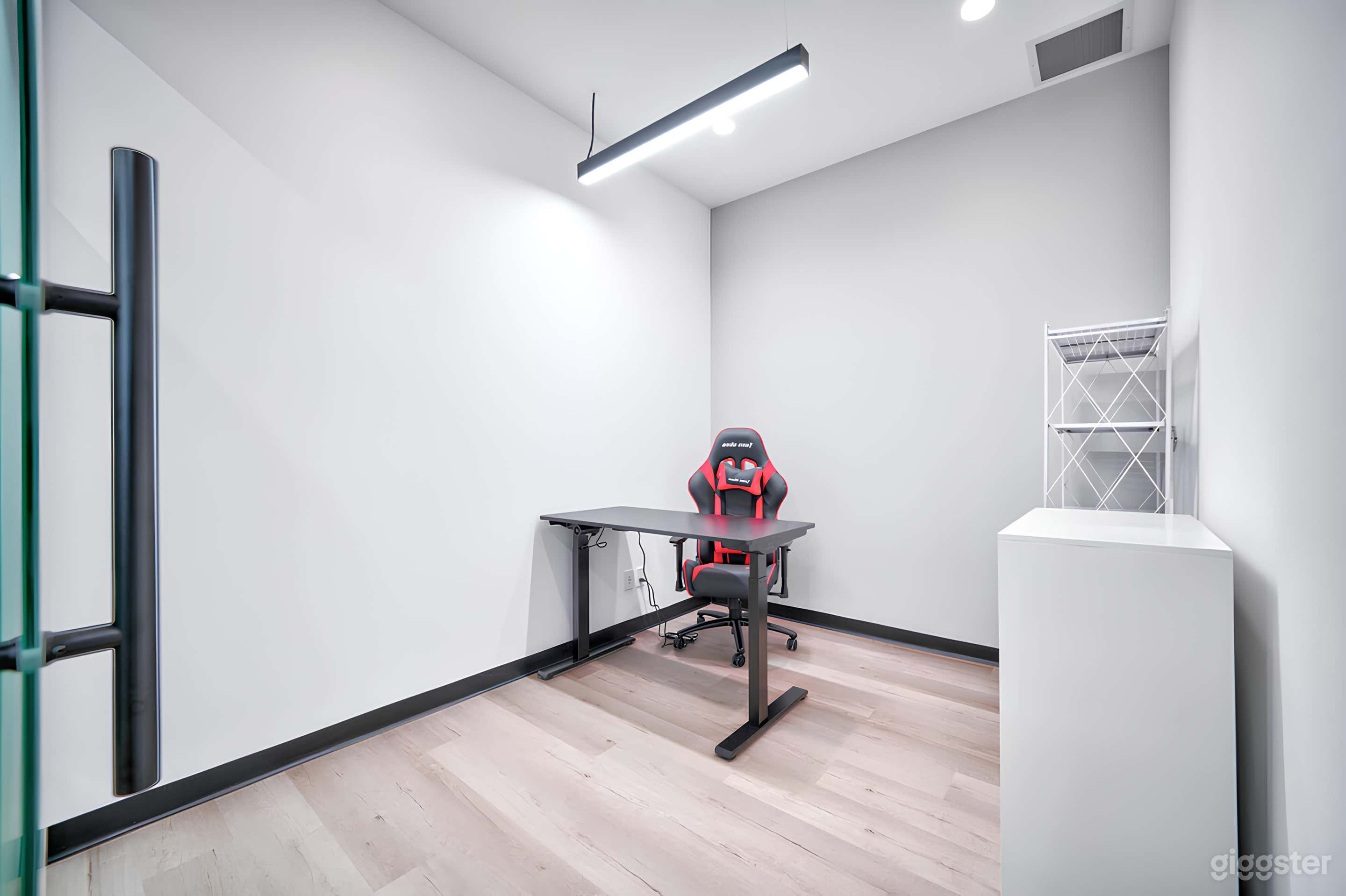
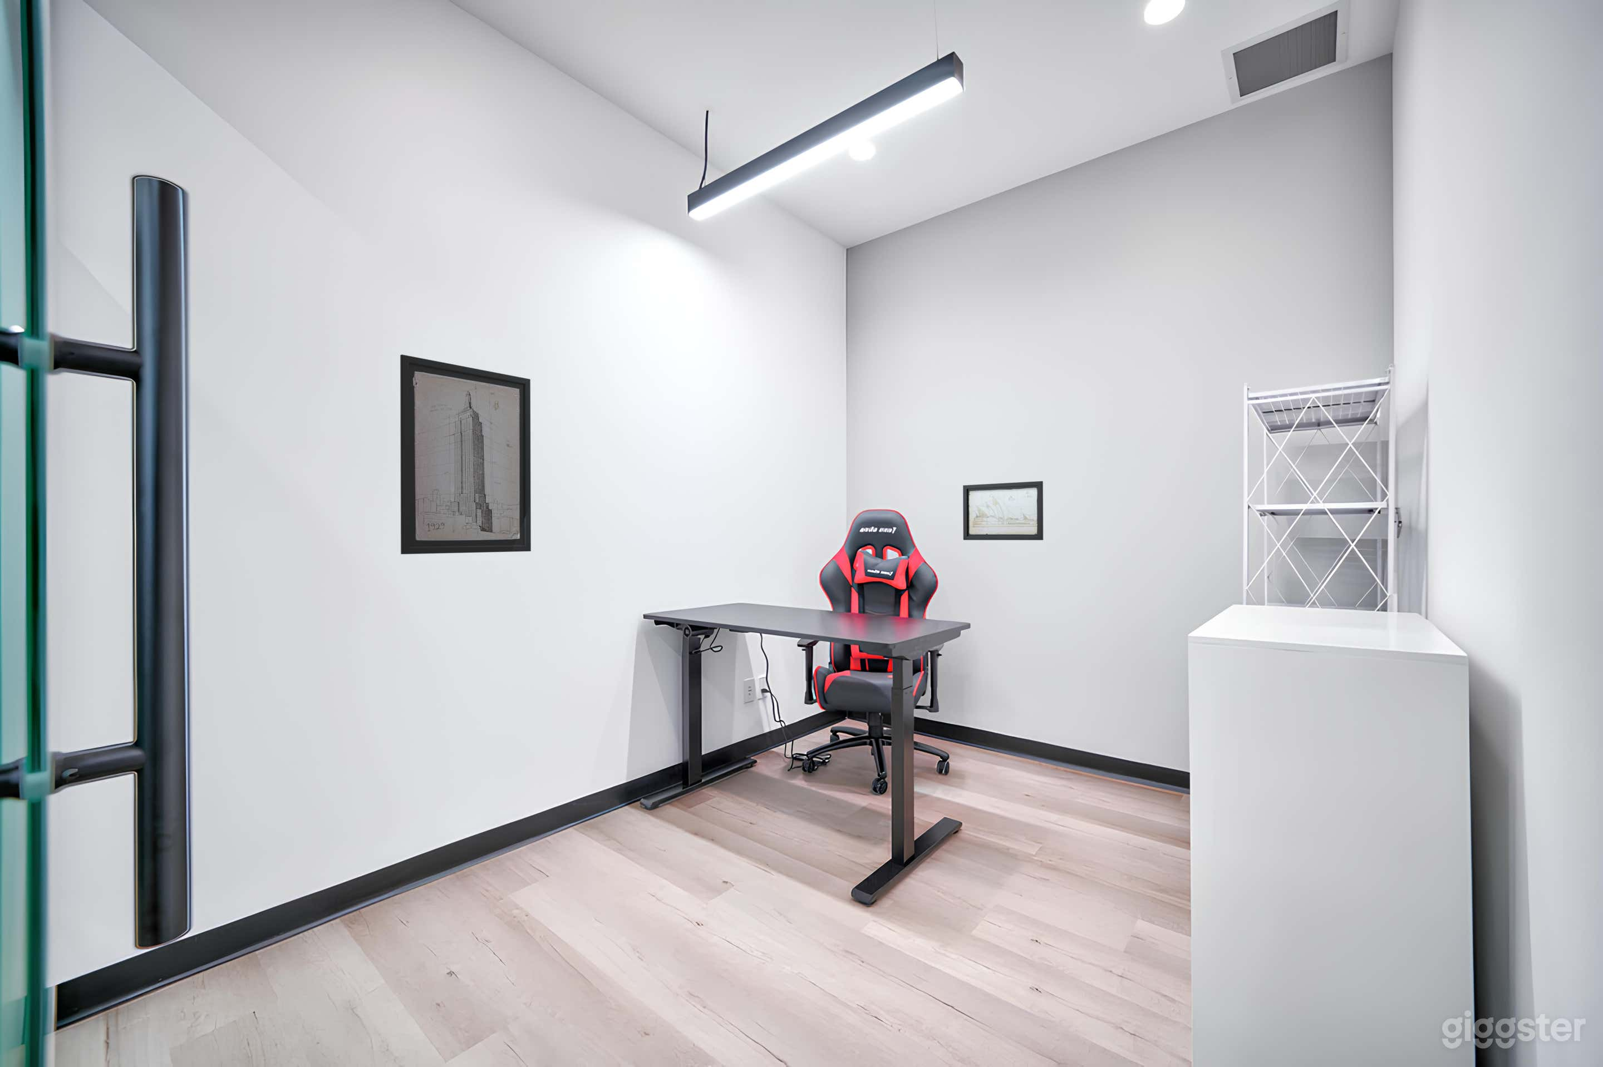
+ wall art [962,481,1043,541]
+ wall art [400,354,531,555]
